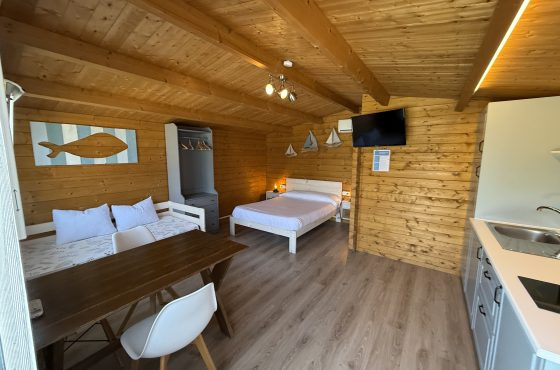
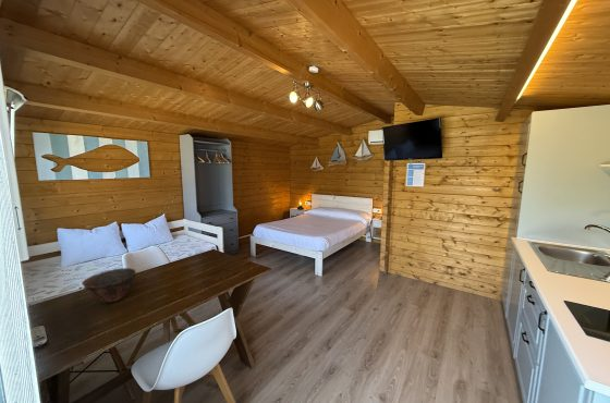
+ bowl [81,267,137,304]
